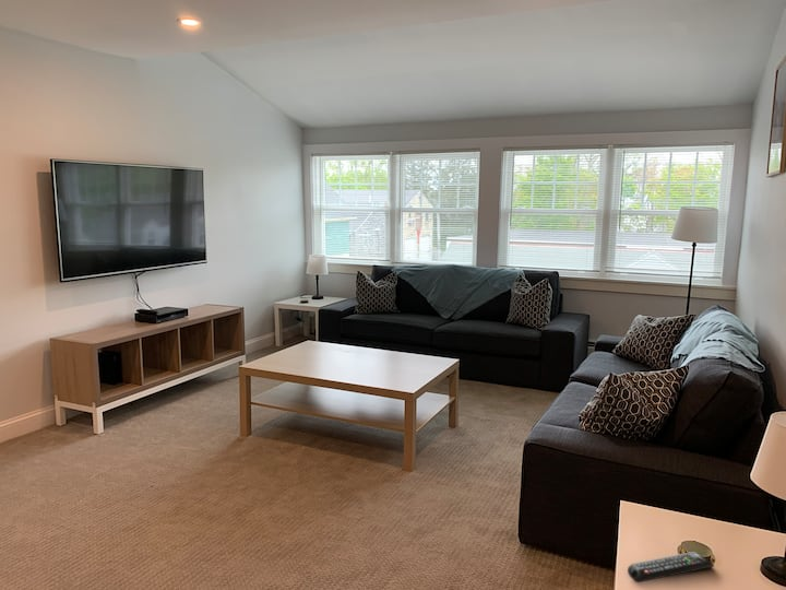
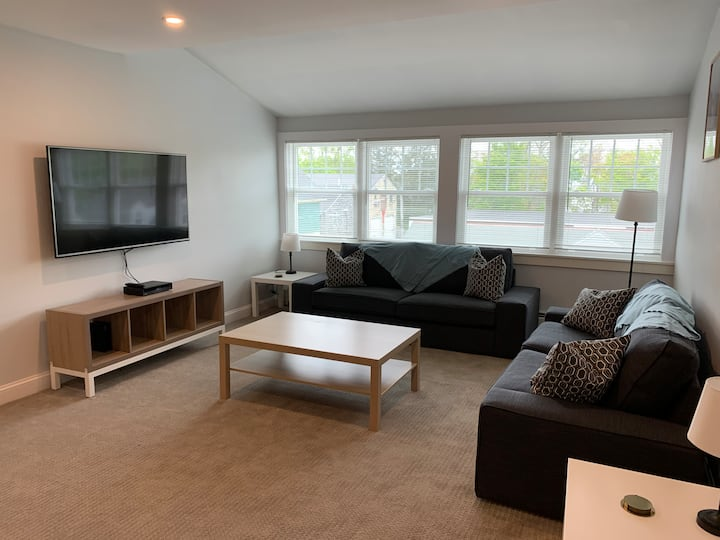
- remote control [627,551,715,583]
